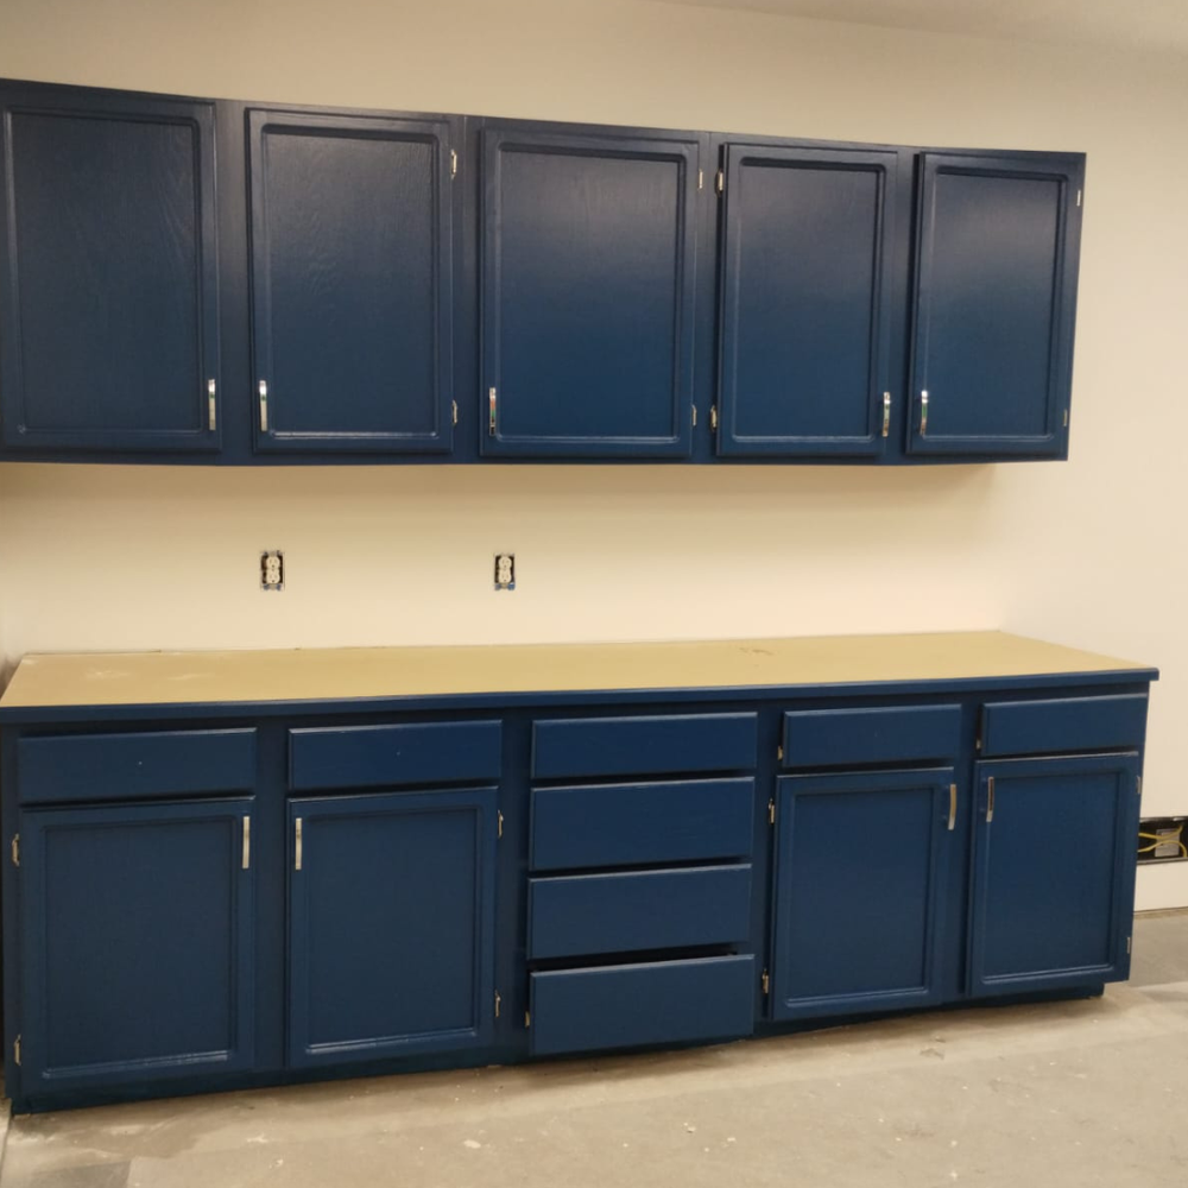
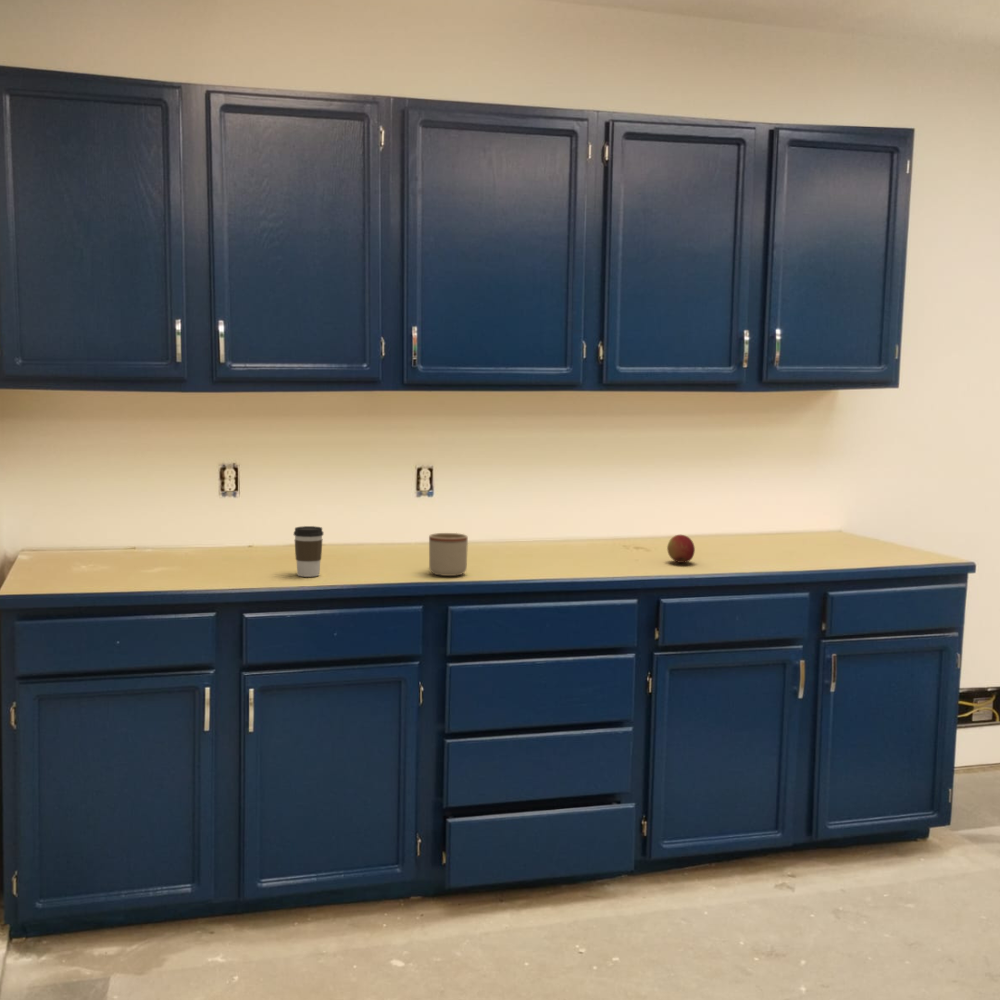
+ apple [666,534,696,564]
+ mug [428,532,469,577]
+ coffee cup [293,525,324,578]
